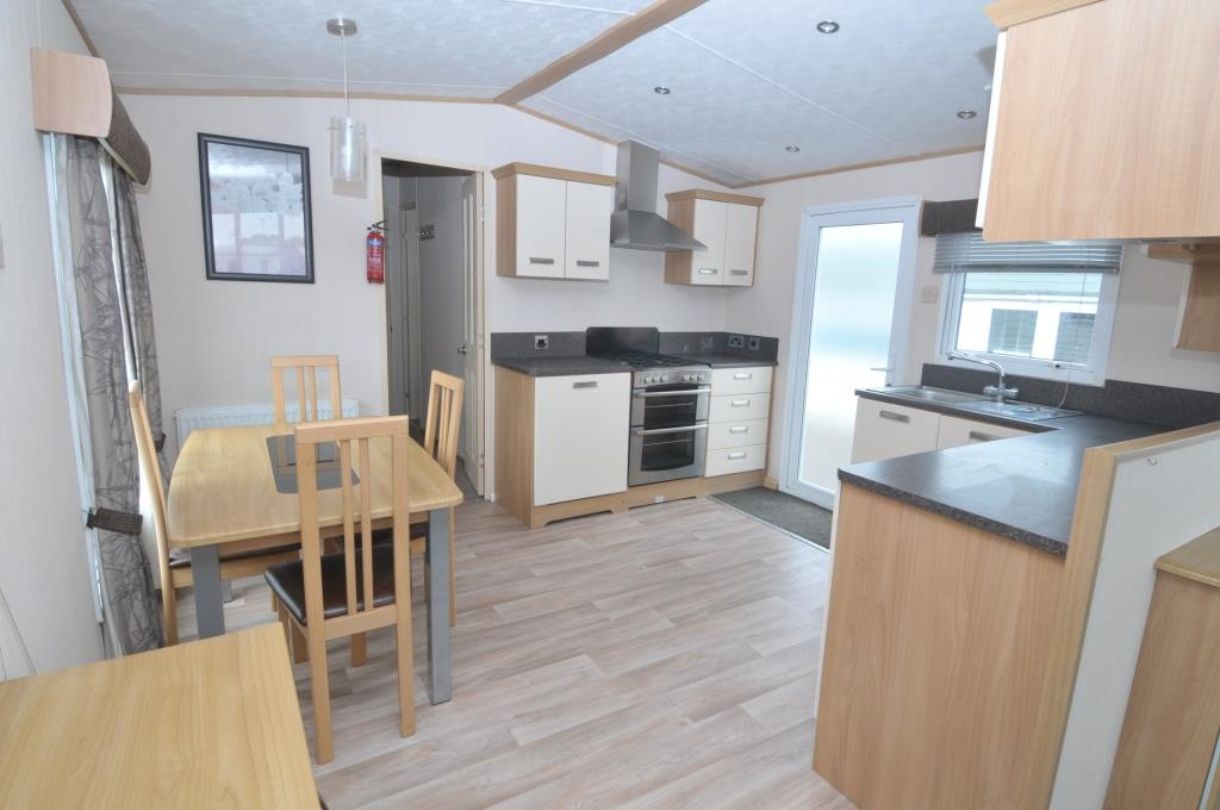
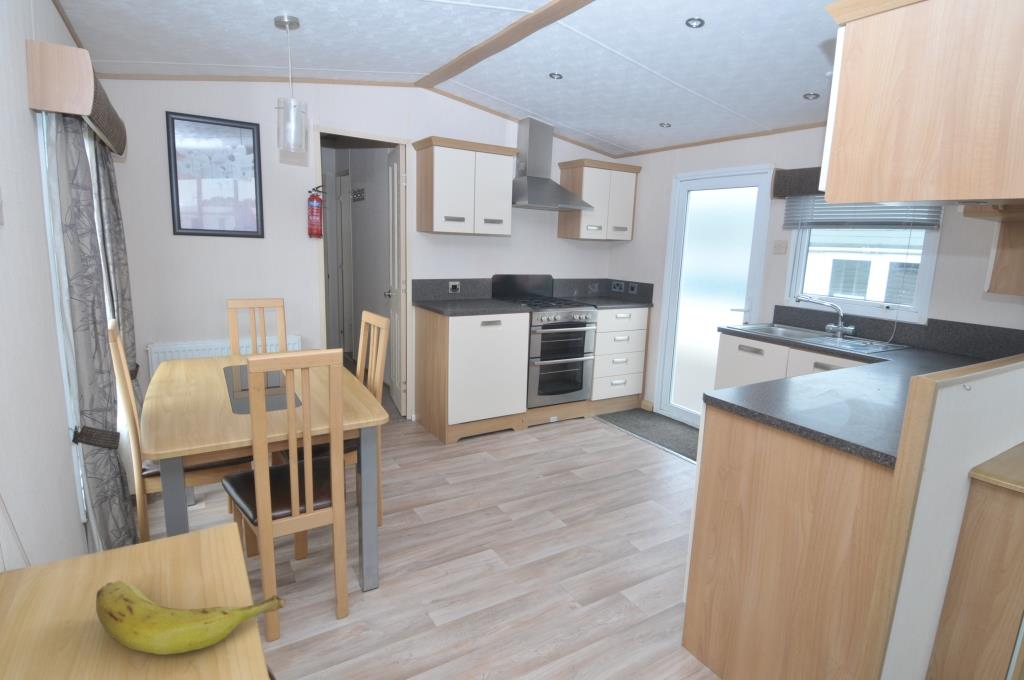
+ banana [95,580,287,656]
